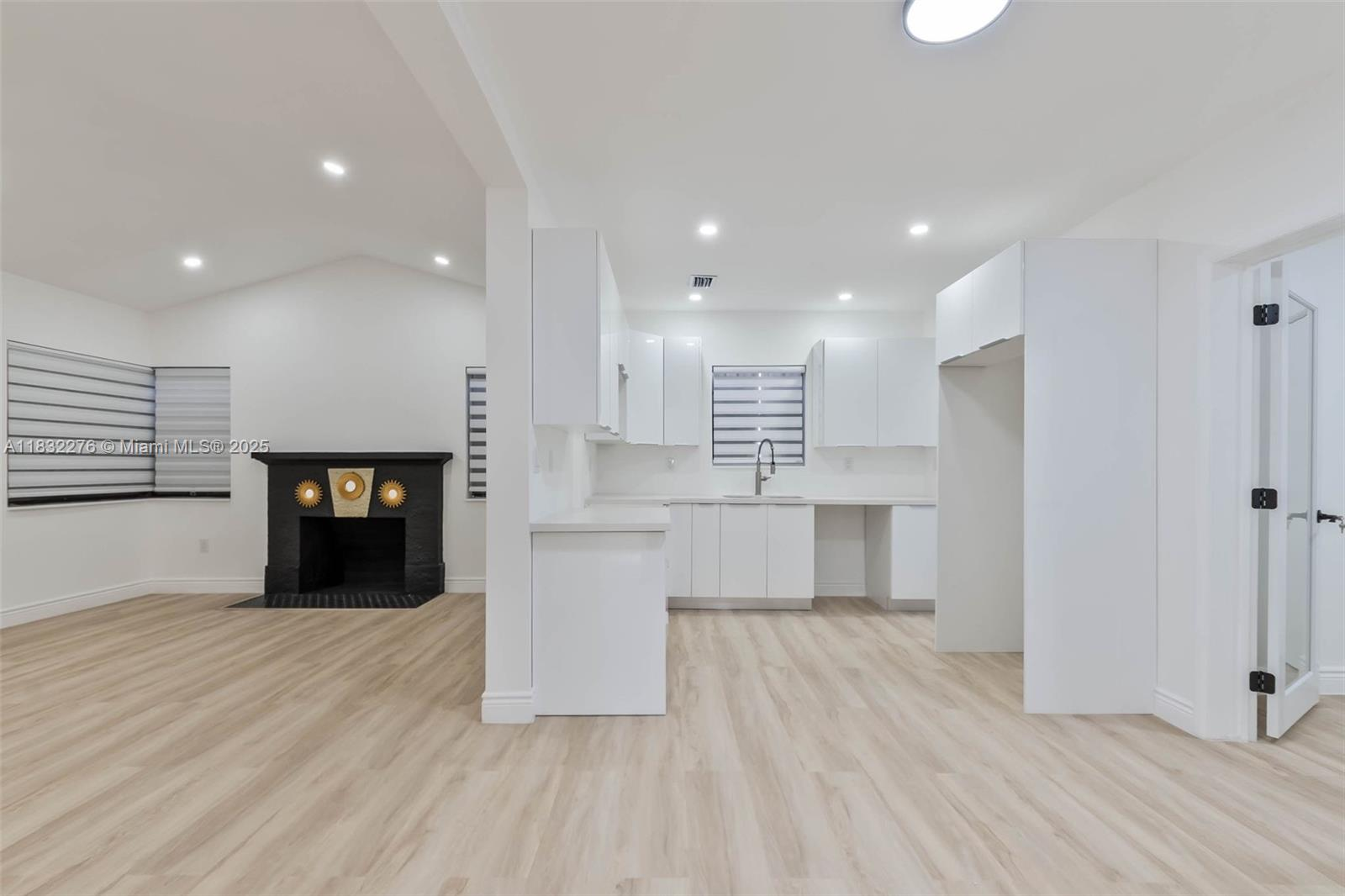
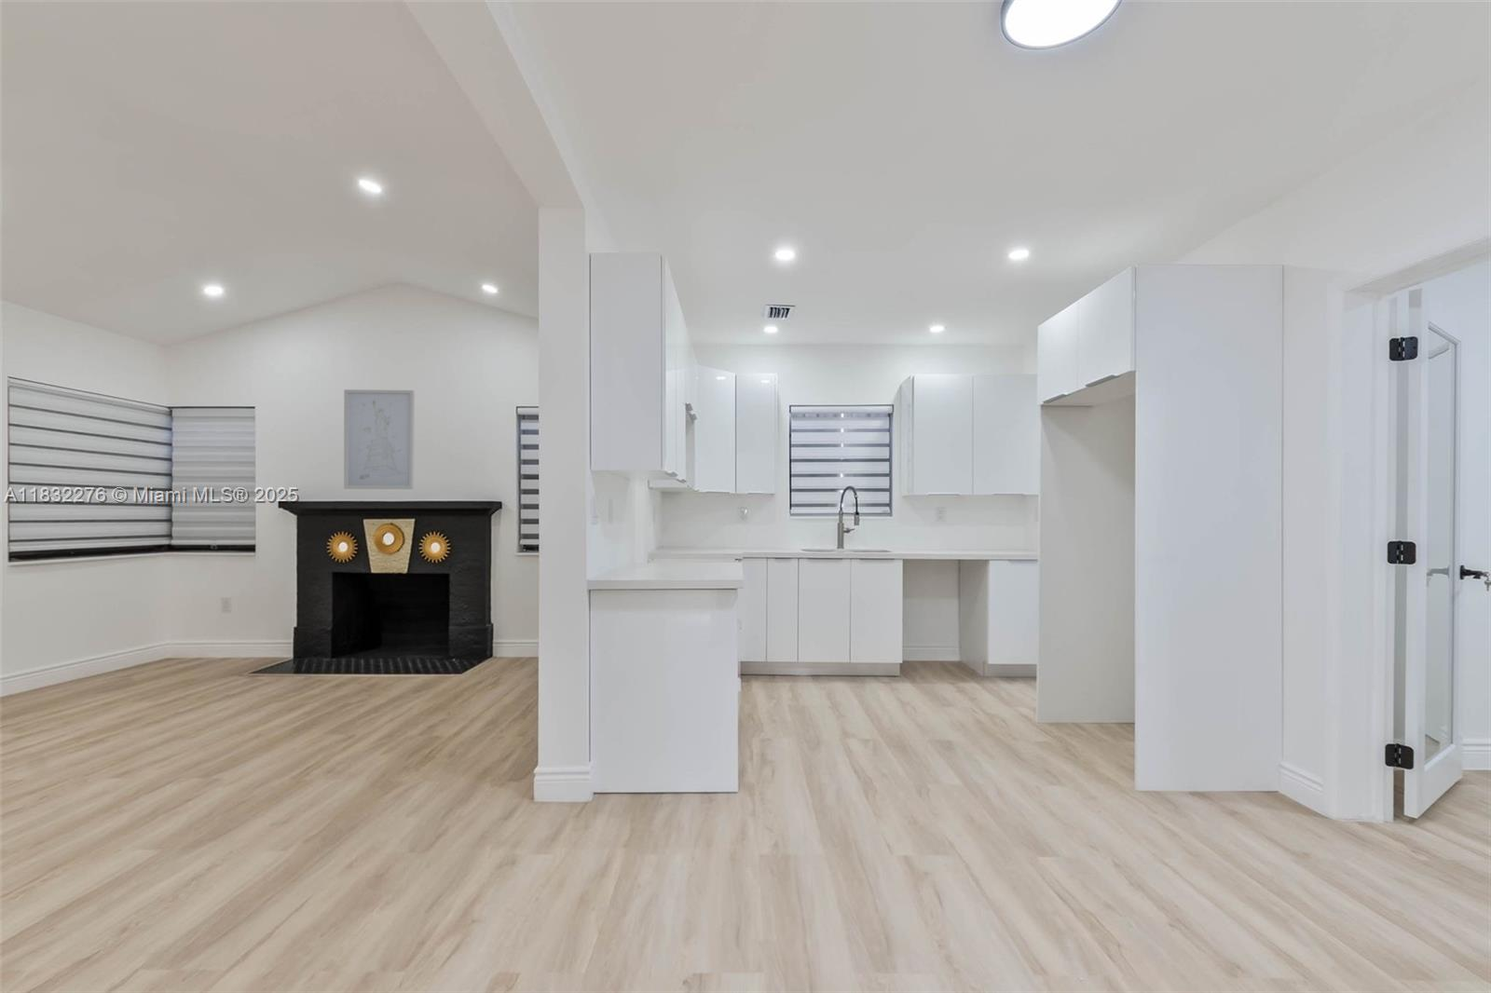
+ wall art [343,388,416,490]
